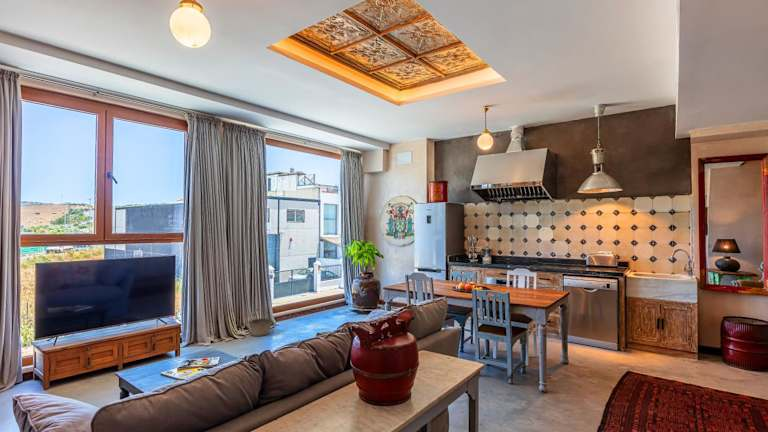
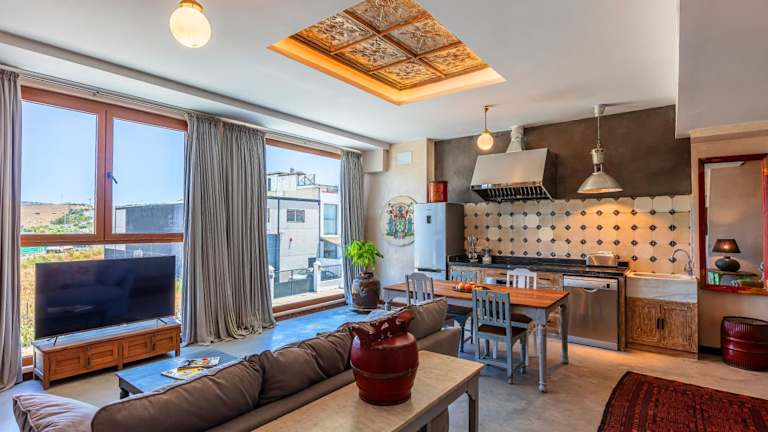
- basket [247,309,273,338]
